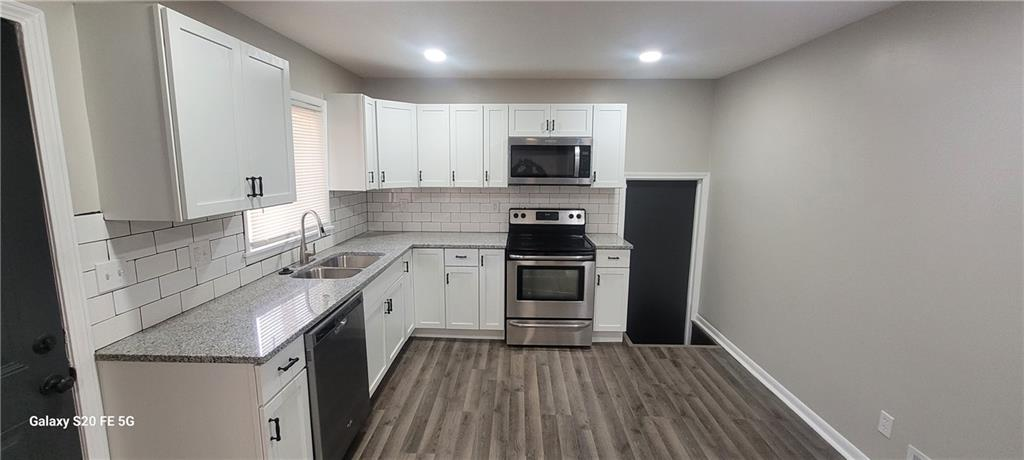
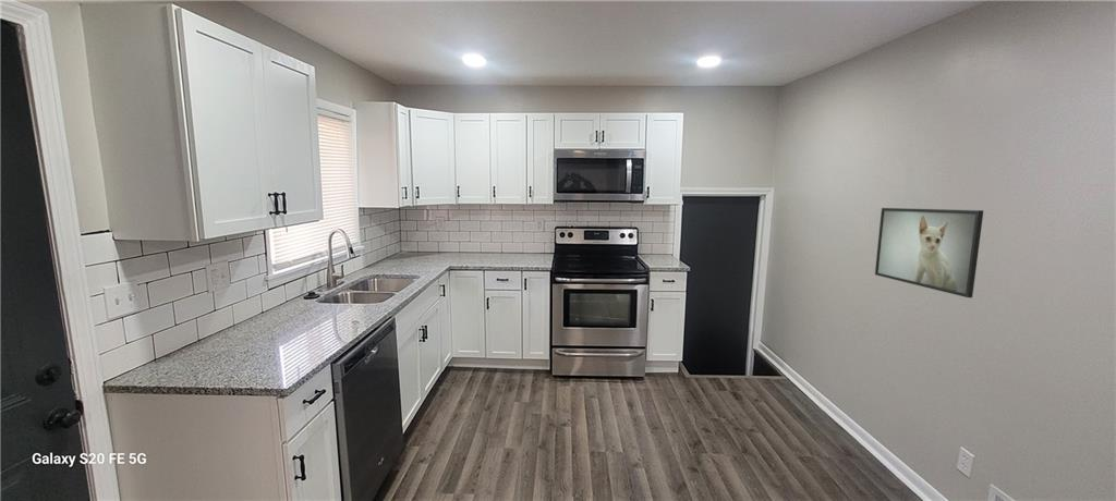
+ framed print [874,207,984,298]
